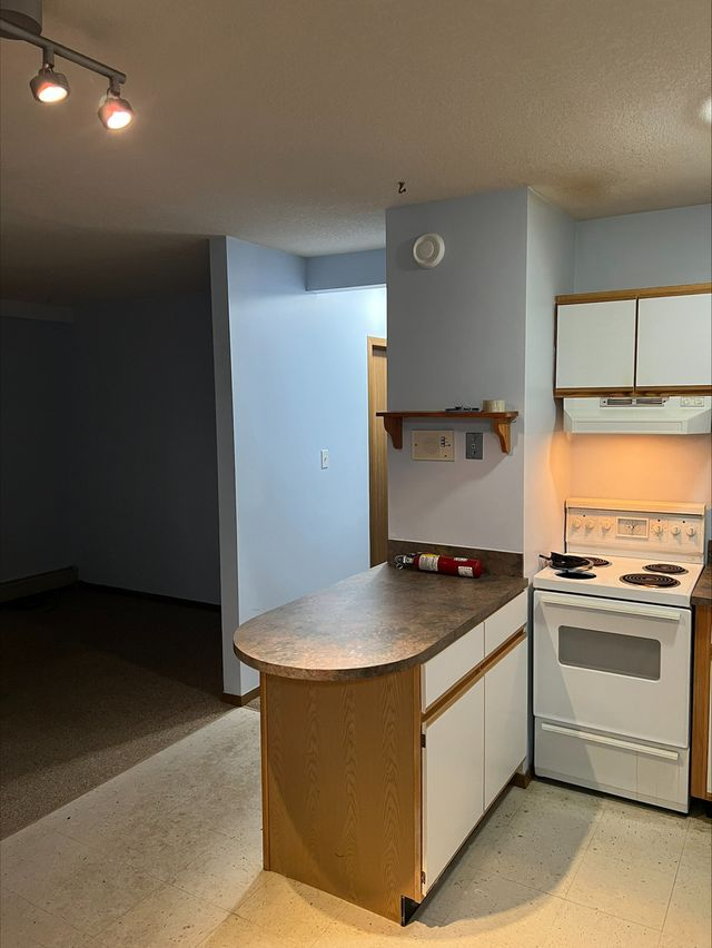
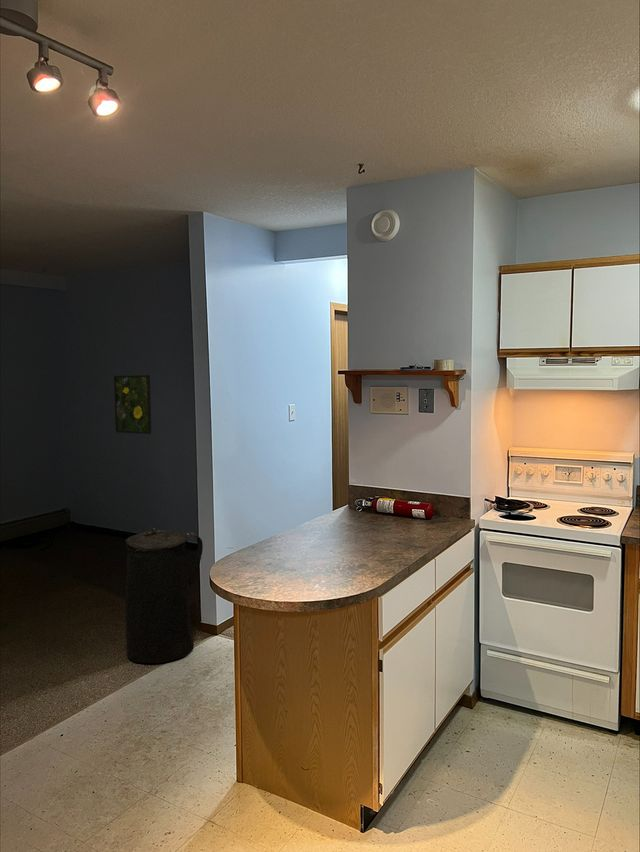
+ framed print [113,374,152,435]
+ trash can [124,527,204,664]
